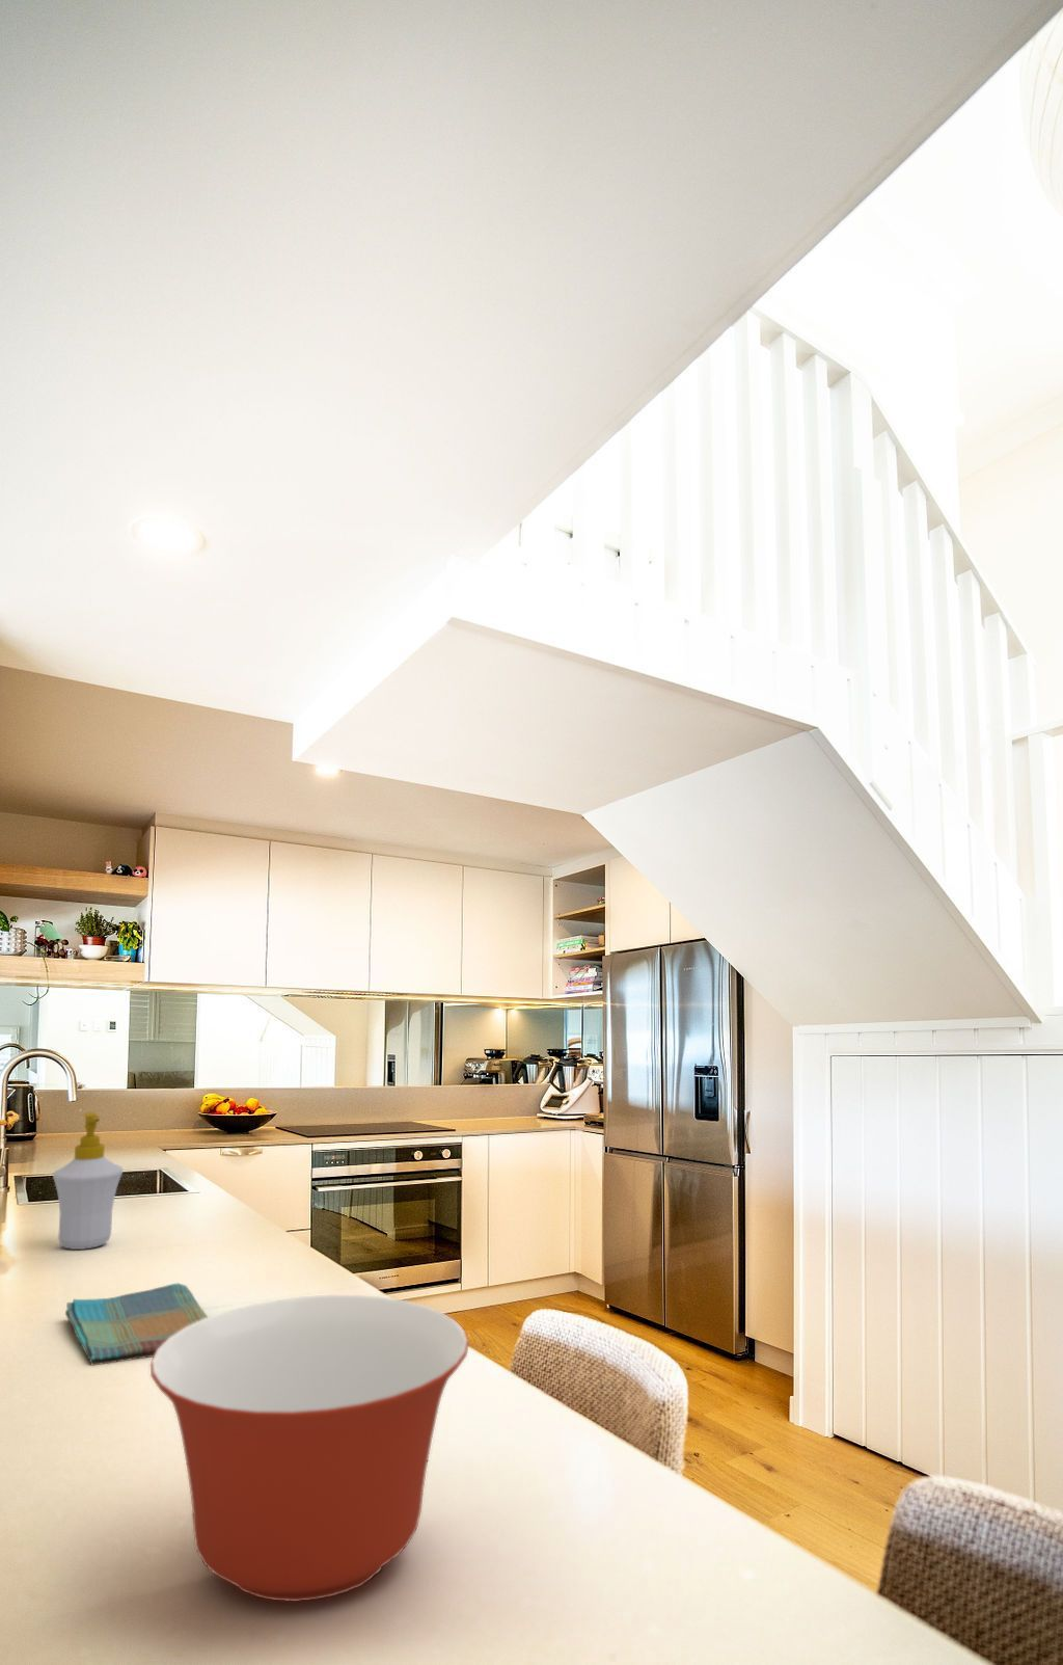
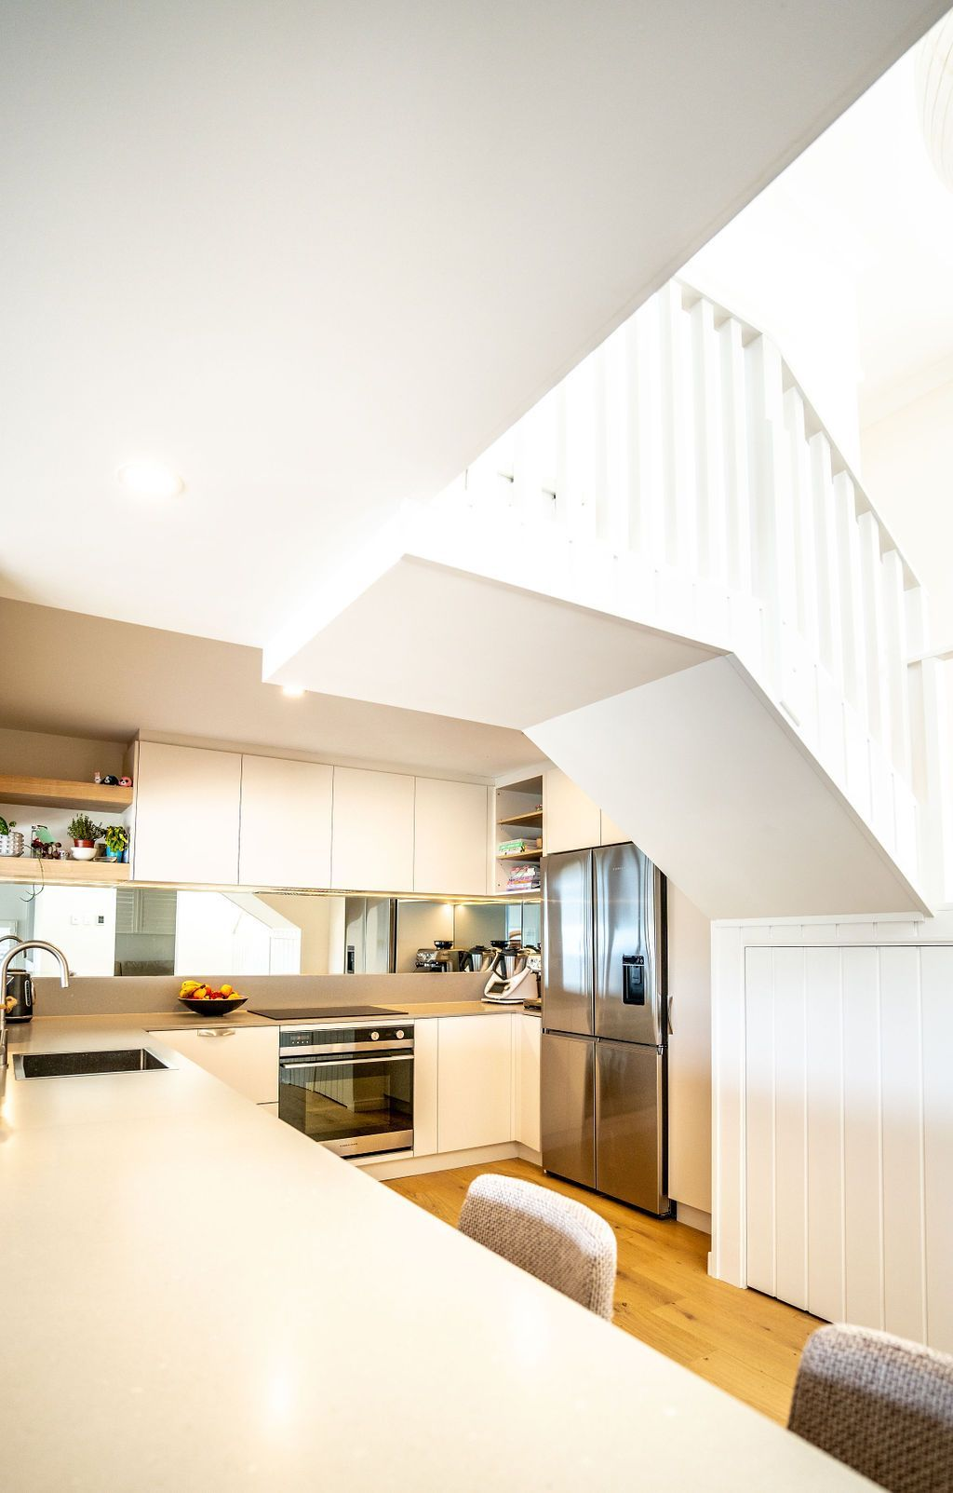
- soap bottle [52,1112,124,1250]
- mixing bowl [149,1294,471,1603]
- dish towel [64,1283,209,1366]
